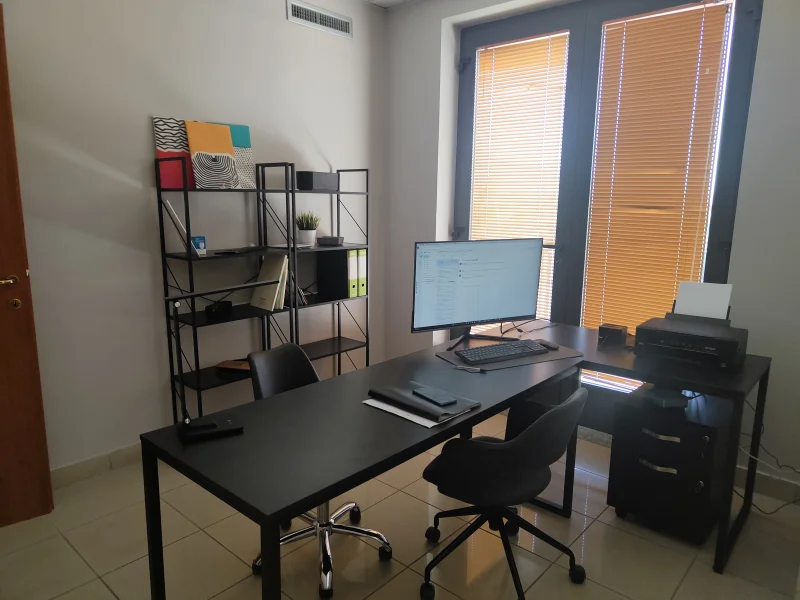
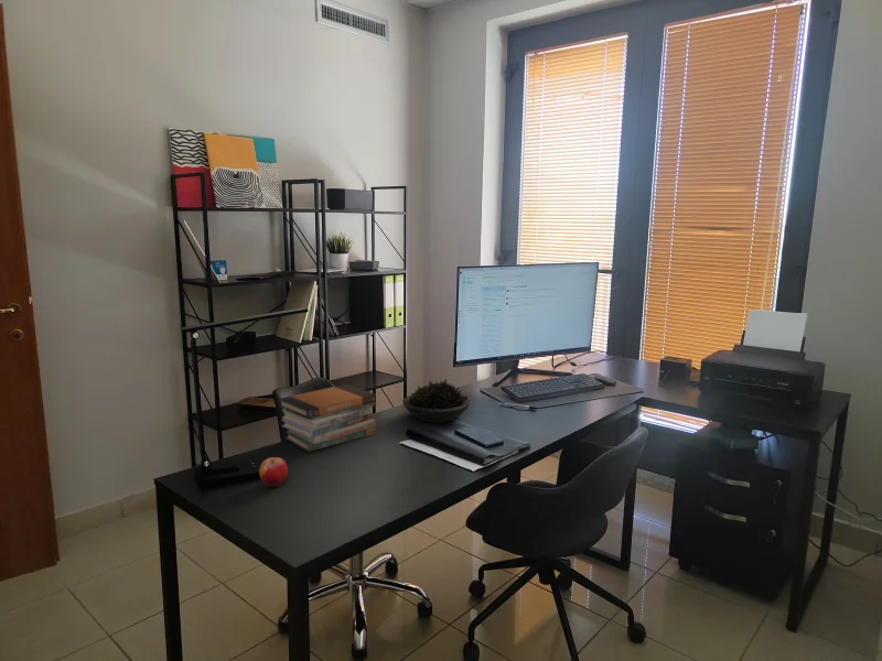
+ book stack [278,383,377,453]
+ apple [258,456,289,489]
+ succulent plant [401,378,472,424]
